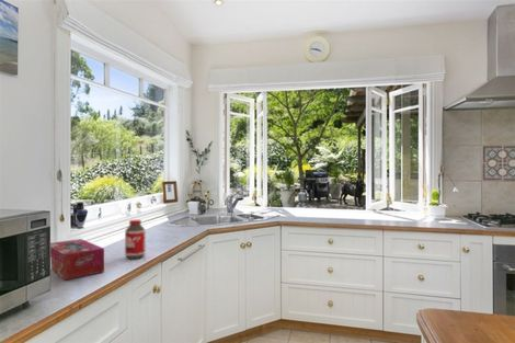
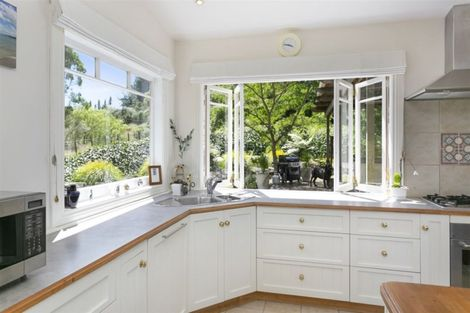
- bottle [124,219,147,260]
- tissue box [49,238,105,281]
